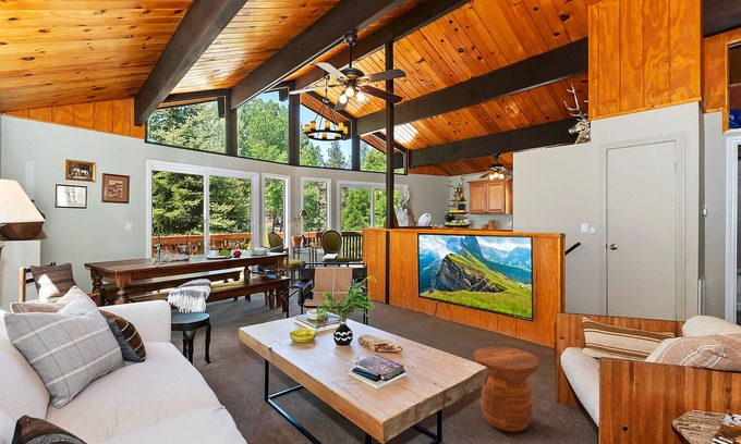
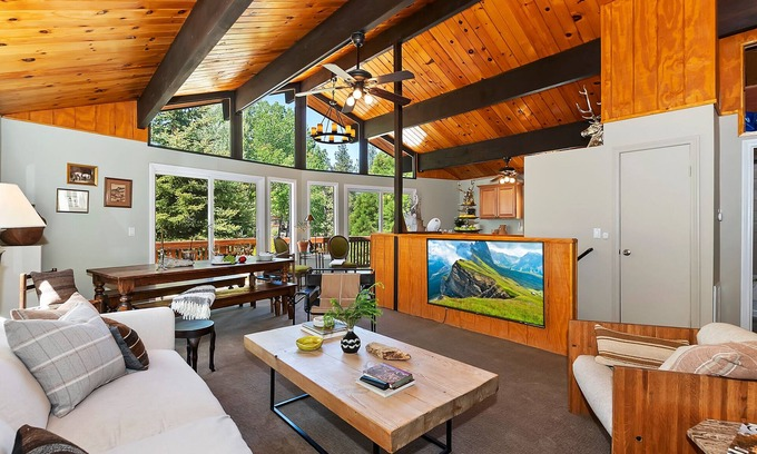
- side table [473,346,542,433]
